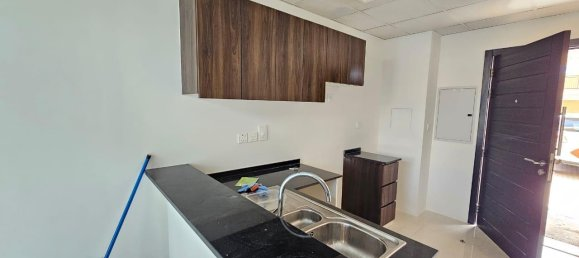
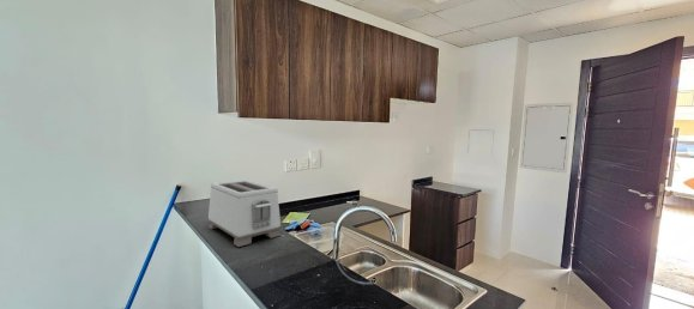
+ toaster [206,178,282,248]
